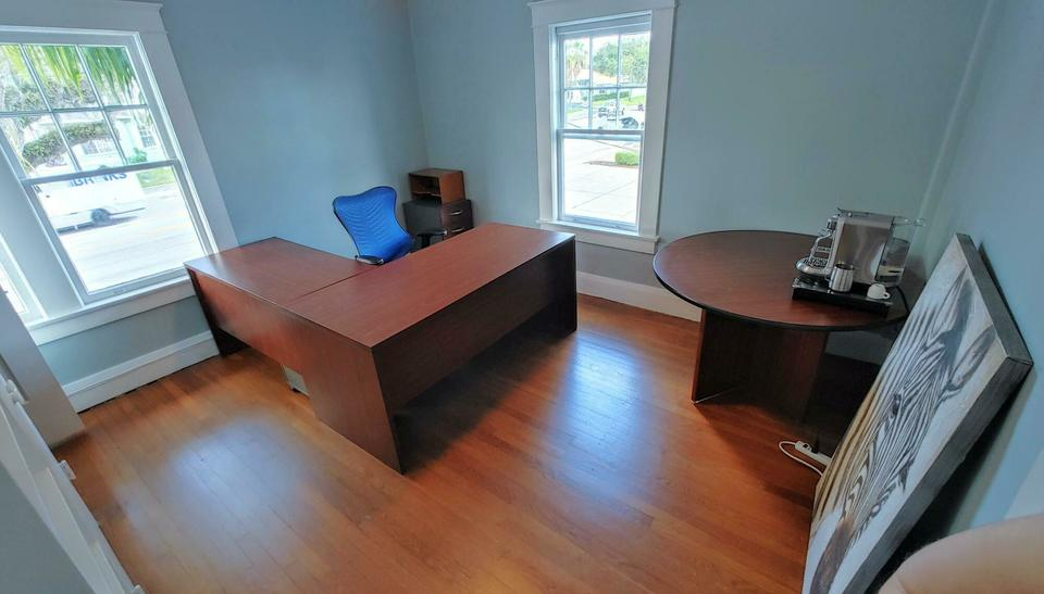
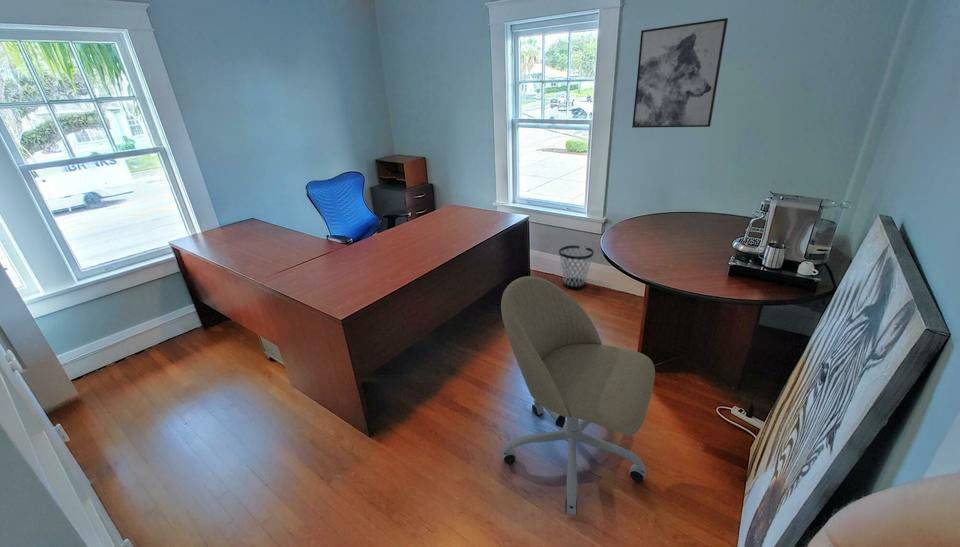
+ wastebasket [558,245,595,290]
+ wall art [631,17,729,129]
+ office chair [500,275,656,516]
